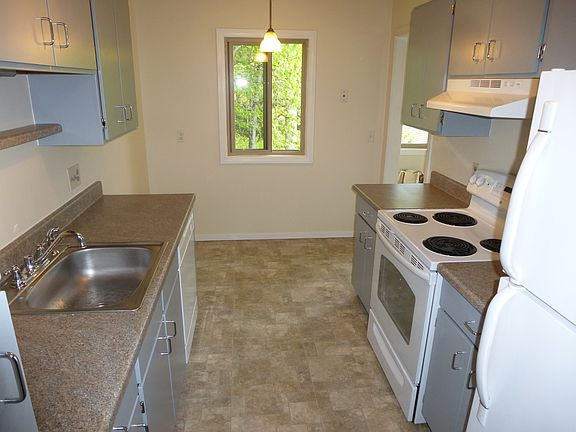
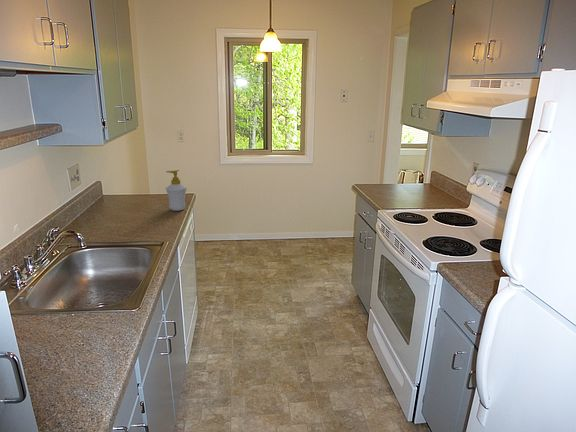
+ soap bottle [165,169,188,212]
